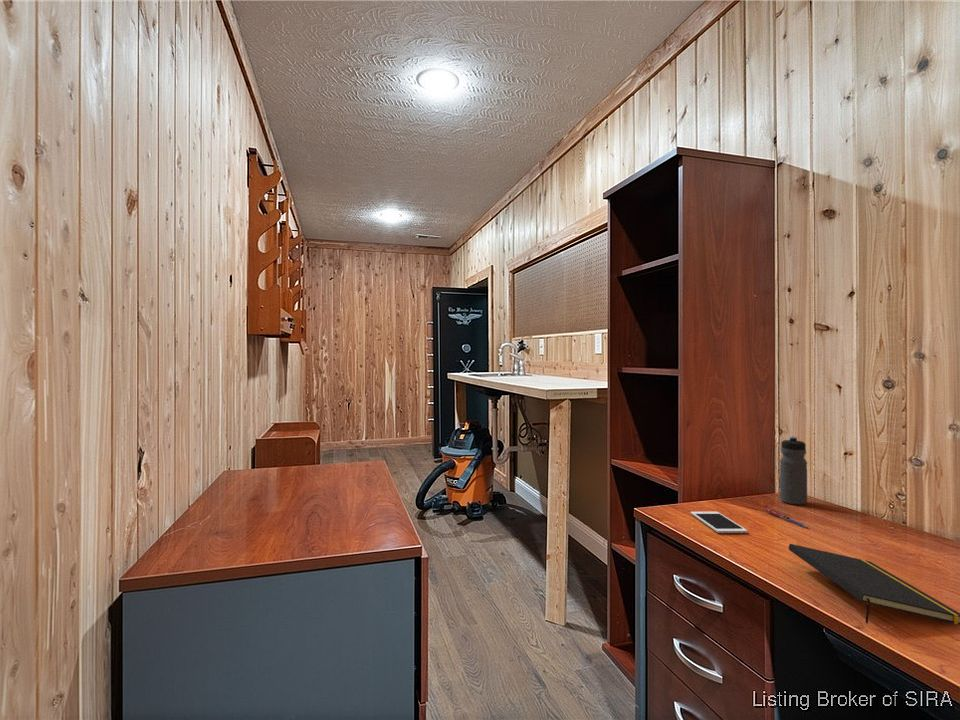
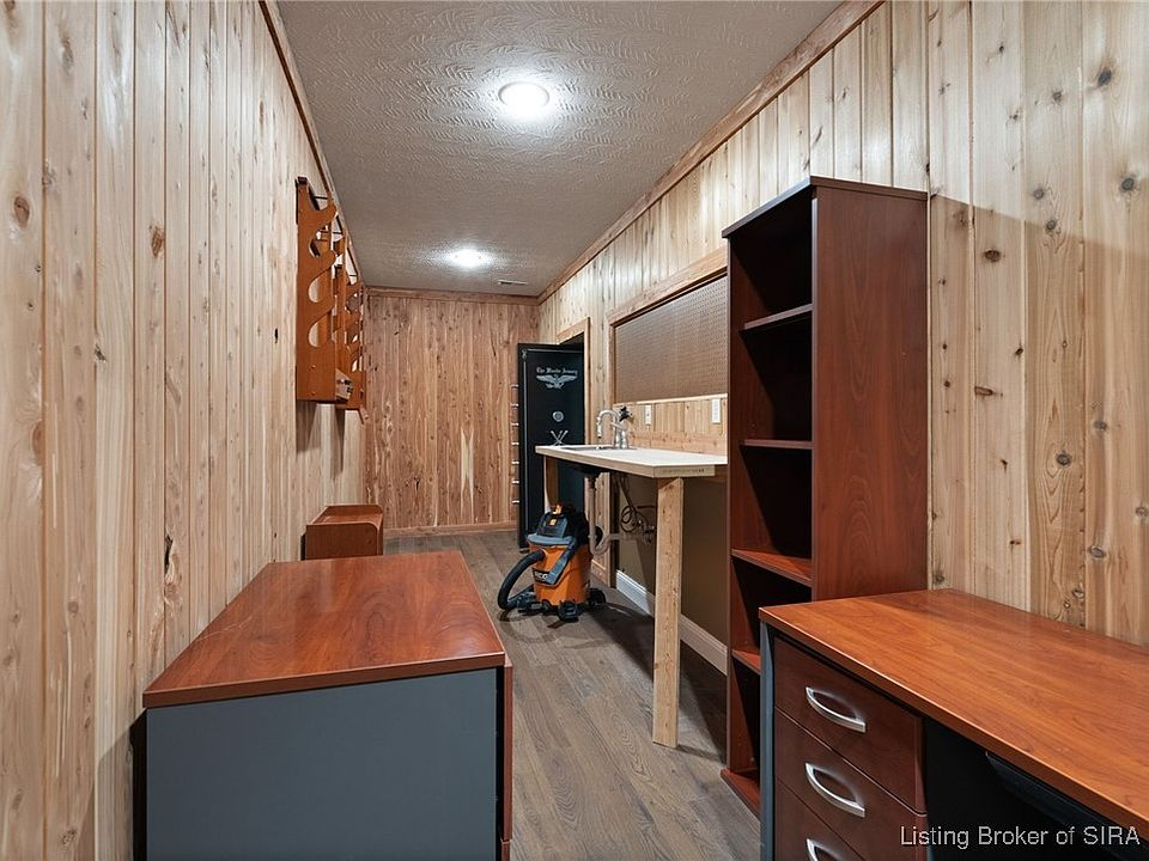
- water bottle [779,435,808,506]
- pen [764,507,809,528]
- notepad [788,543,960,625]
- cell phone [690,511,748,534]
